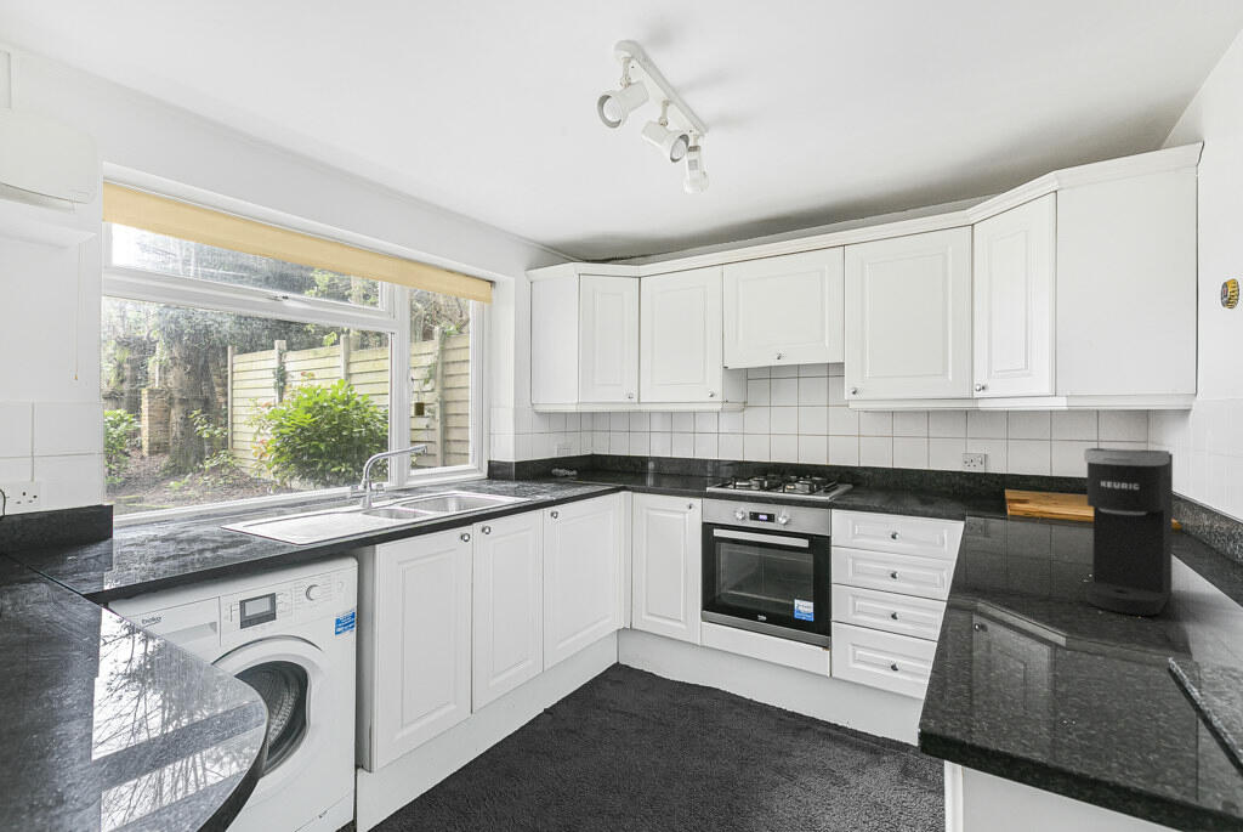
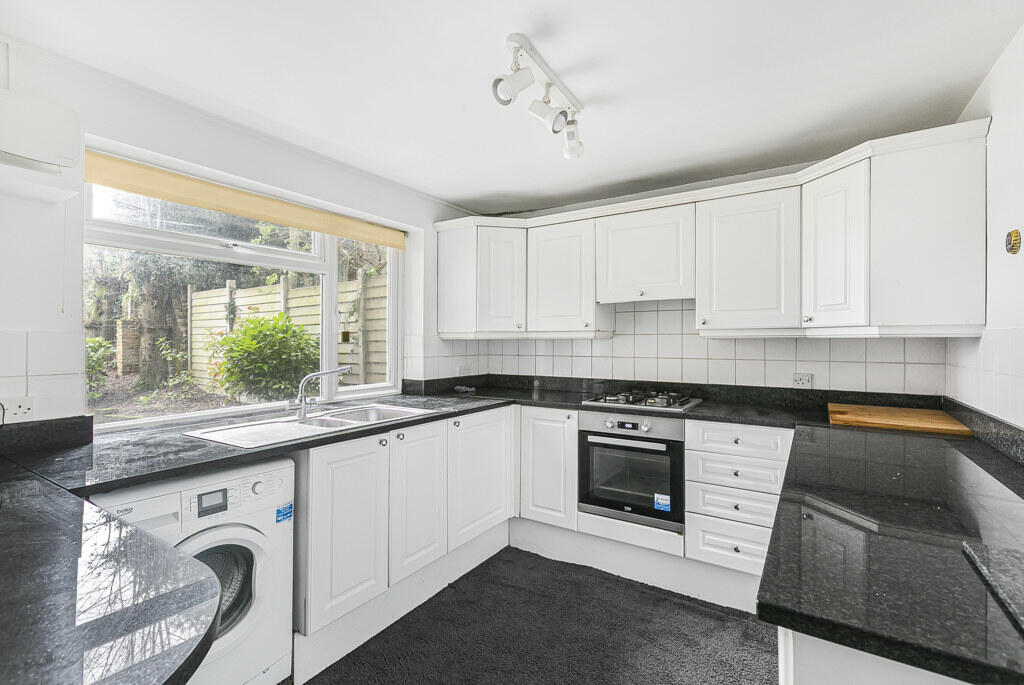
- coffee maker [1083,447,1174,617]
